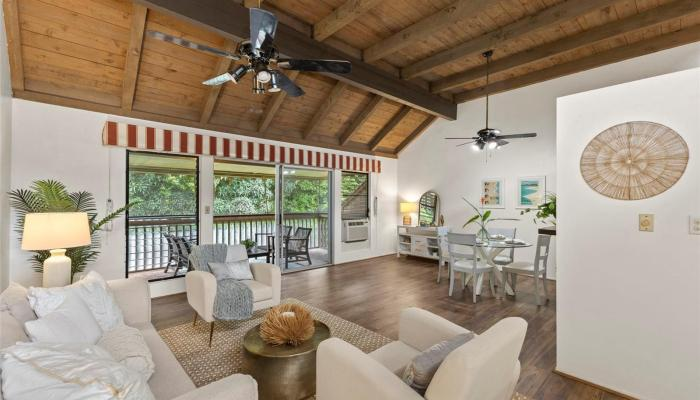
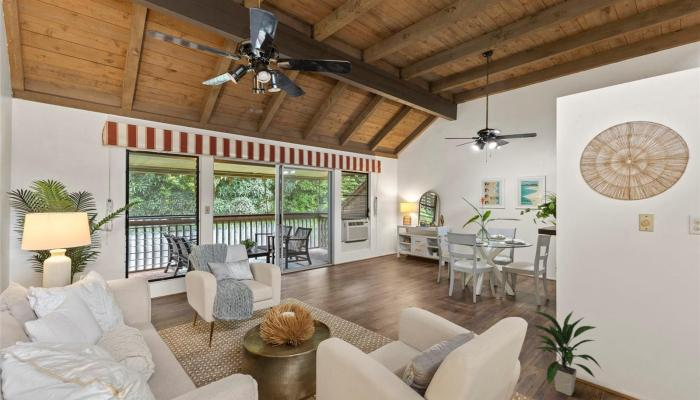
+ indoor plant [530,310,604,397]
